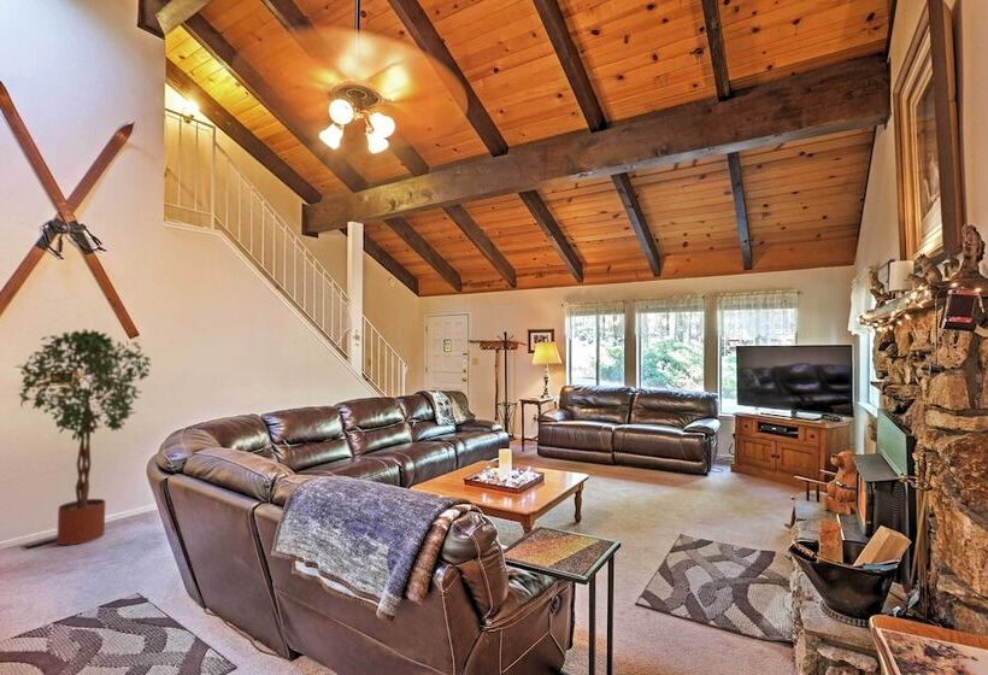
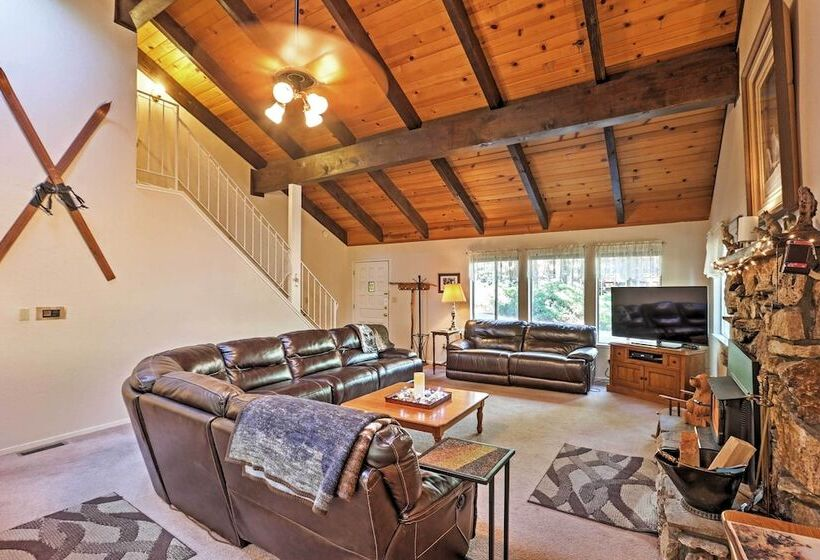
- potted tree [13,327,153,546]
